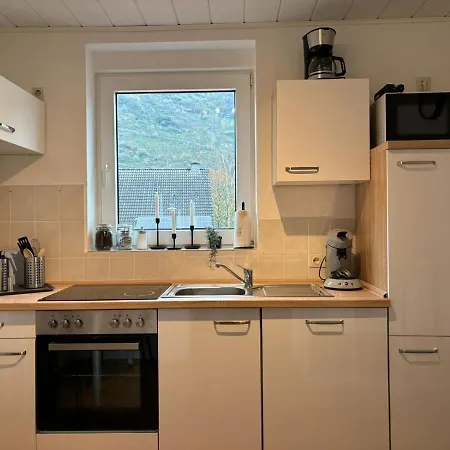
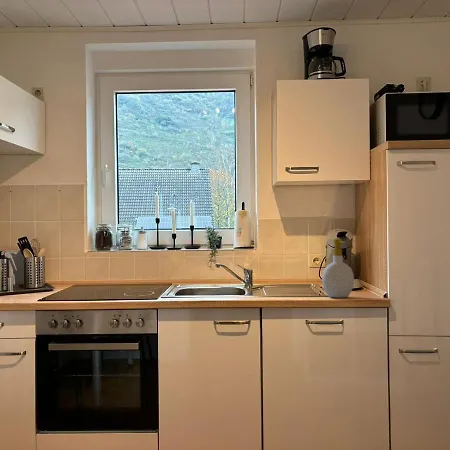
+ soap bottle [321,238,355,299]
